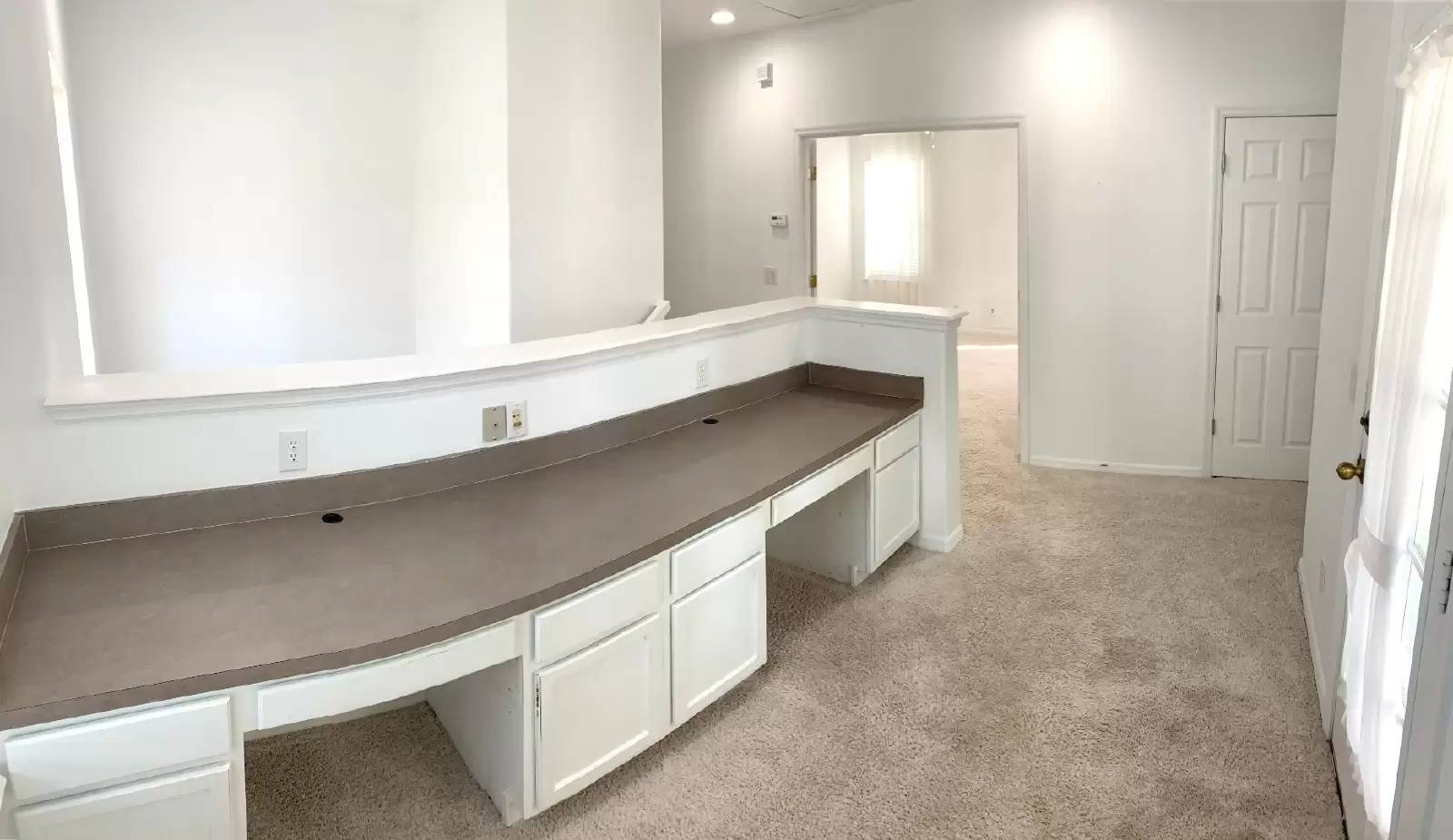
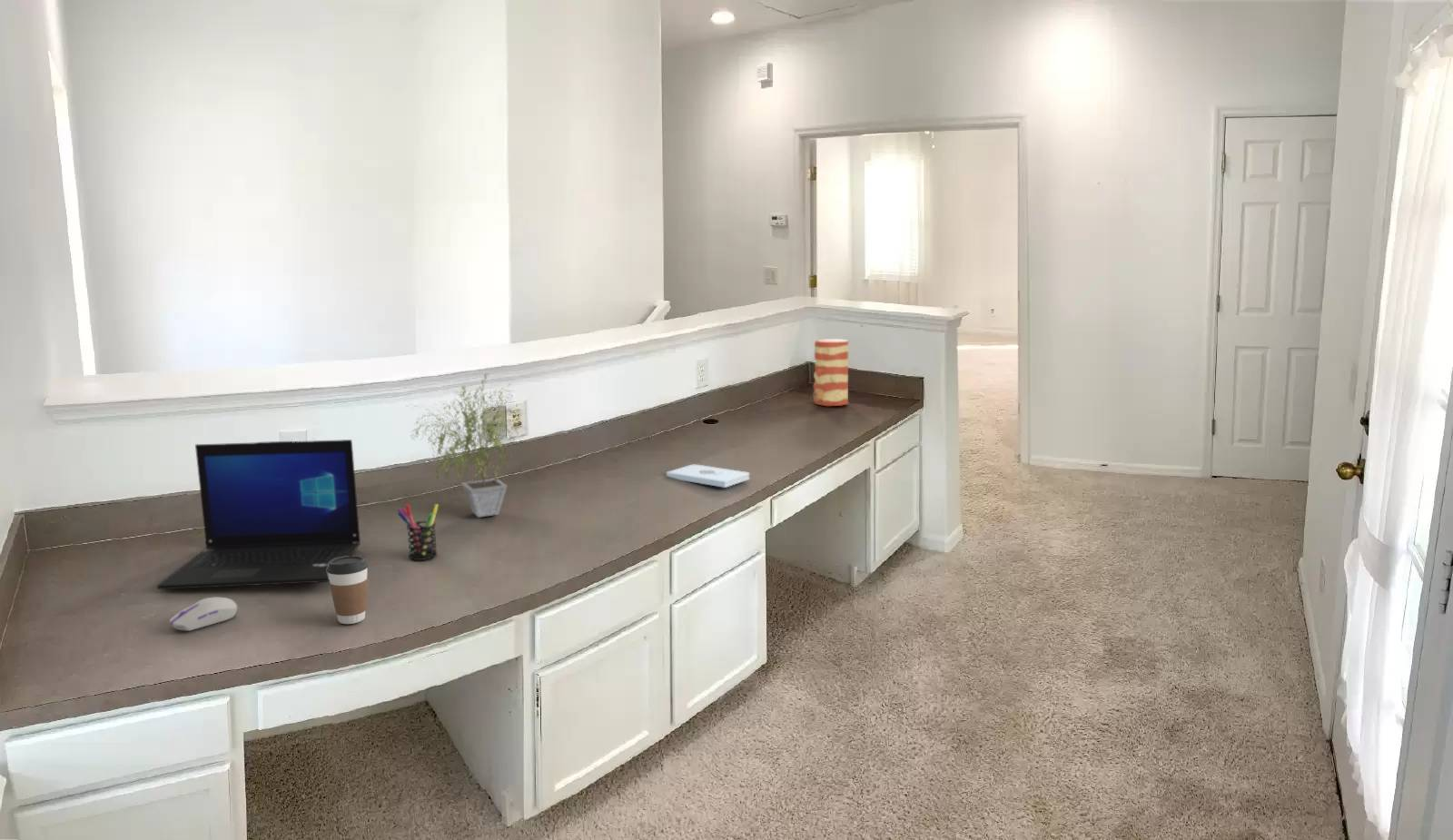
+ notepad [666,464,750,489]
+ coffee cup [327,555,369,625]
+ computer mouse [169,597,238,632]
+ potted plant [407,372,530,519]
+ laptop [156,439,361,590]
+ pen holder [397,503,440,561]
+ vase [812,338,849,407]
